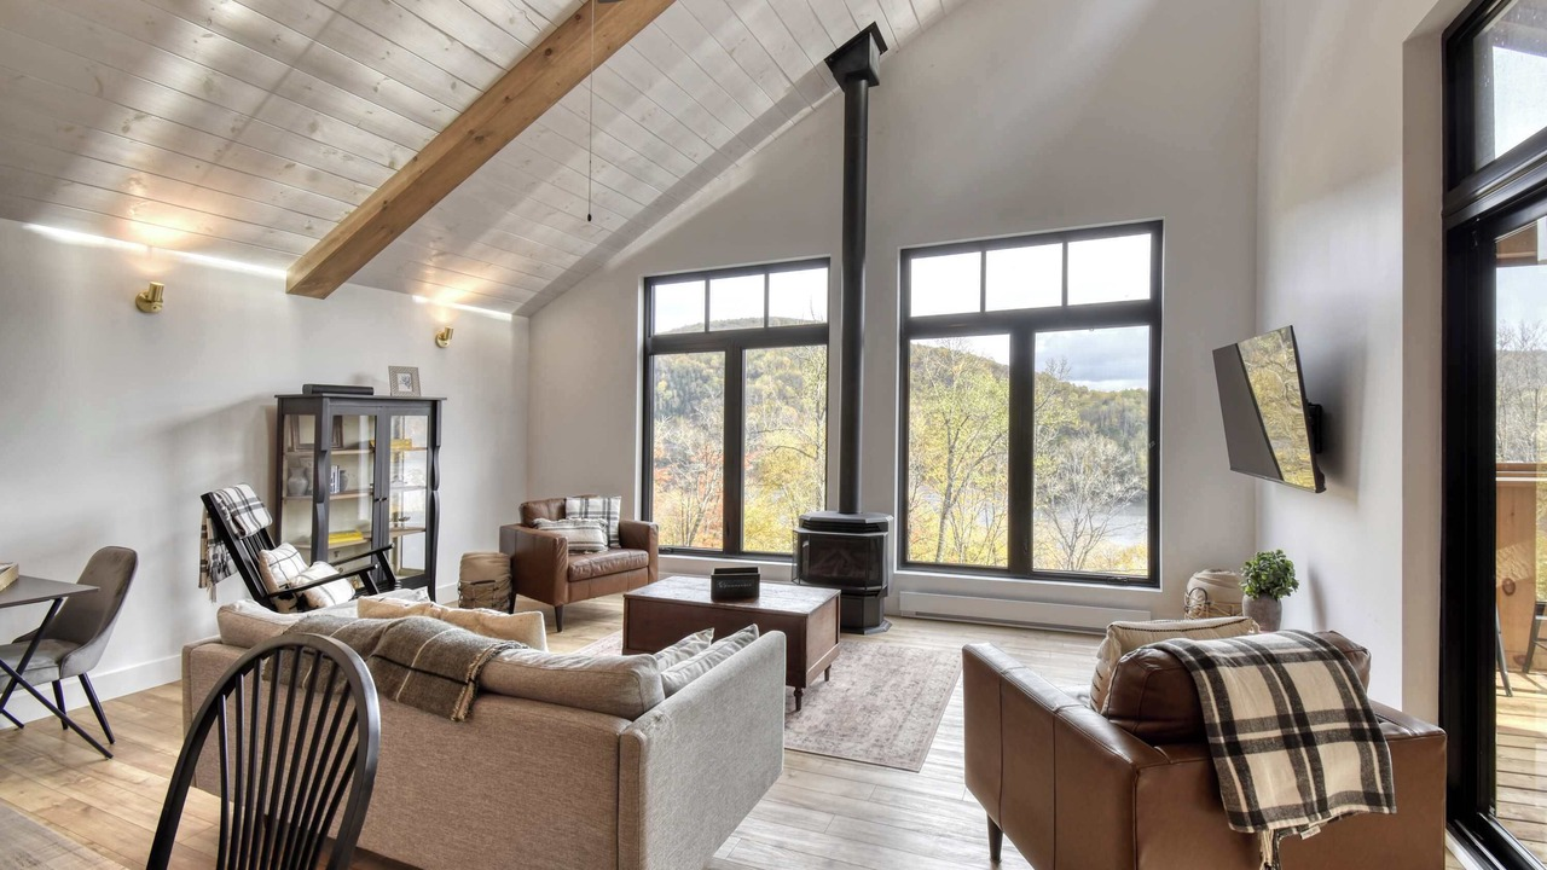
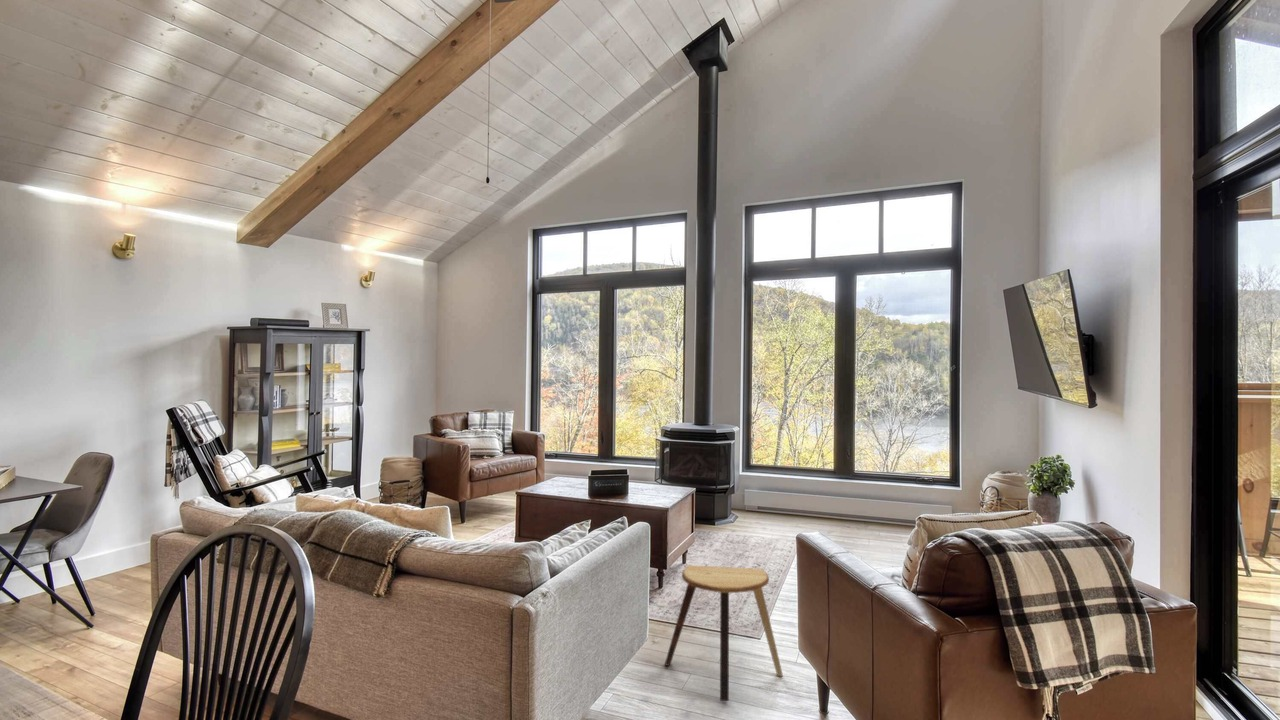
+ stool [664,564,784,702]
